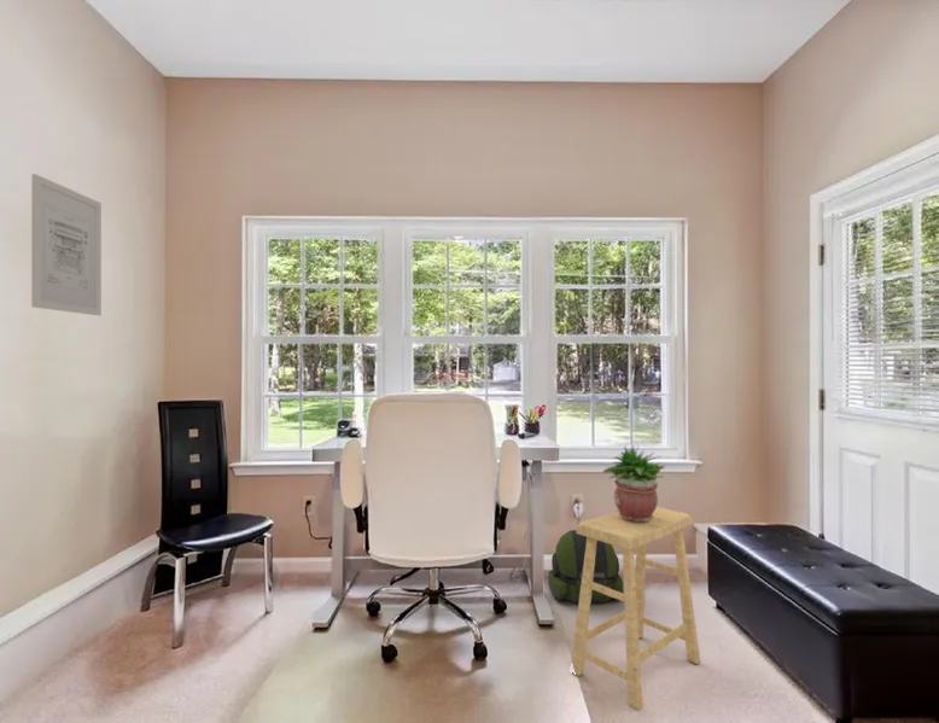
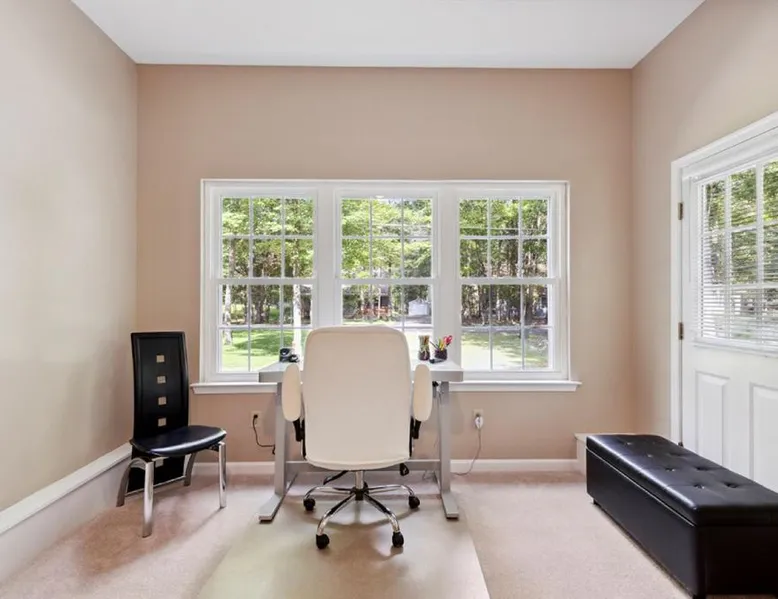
- stool [571,506,701,711]
- potted plant [601,444,666,523]
- backpack [547,529,624,605]
- wall art [30,173,103,316]
